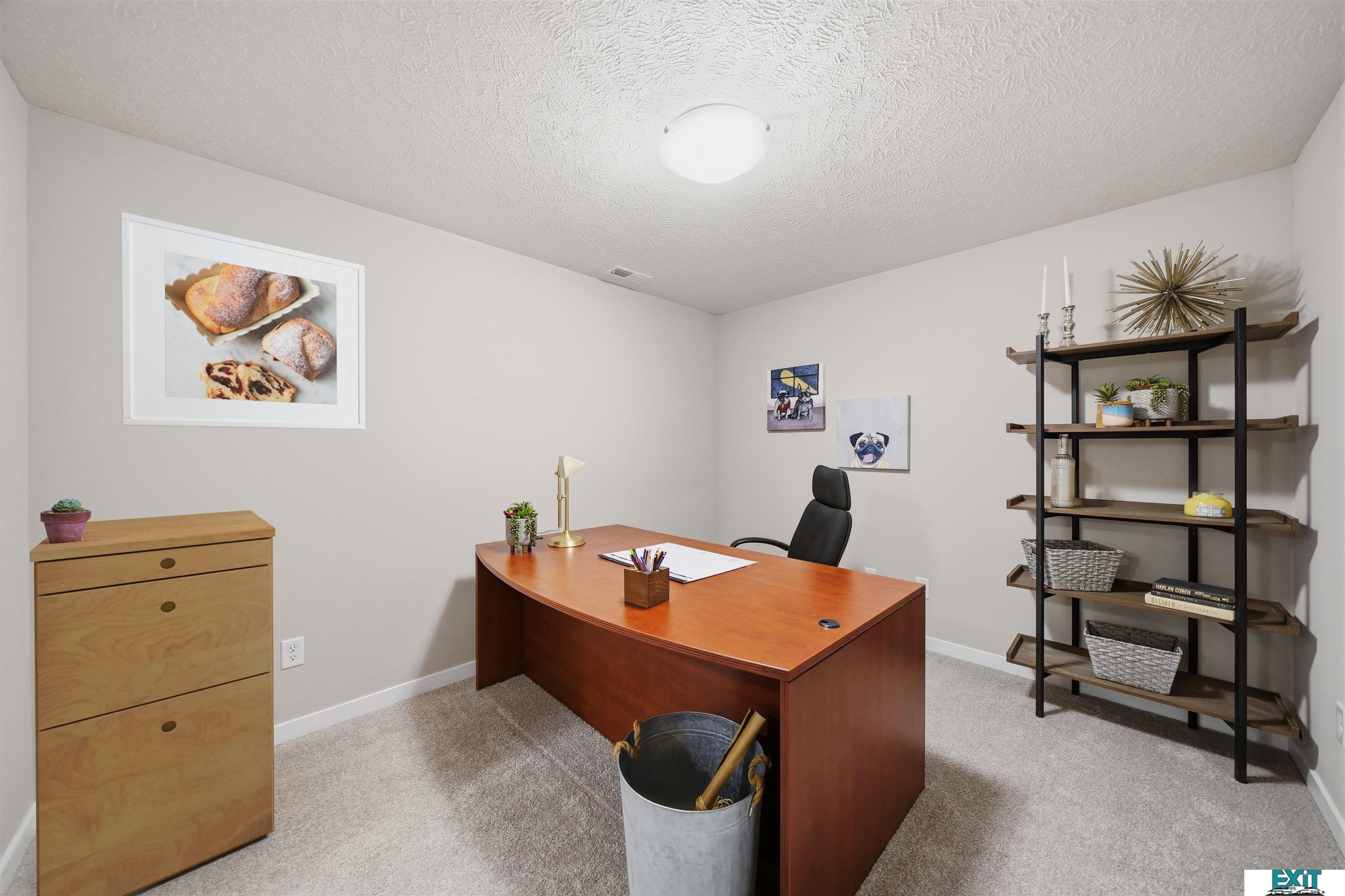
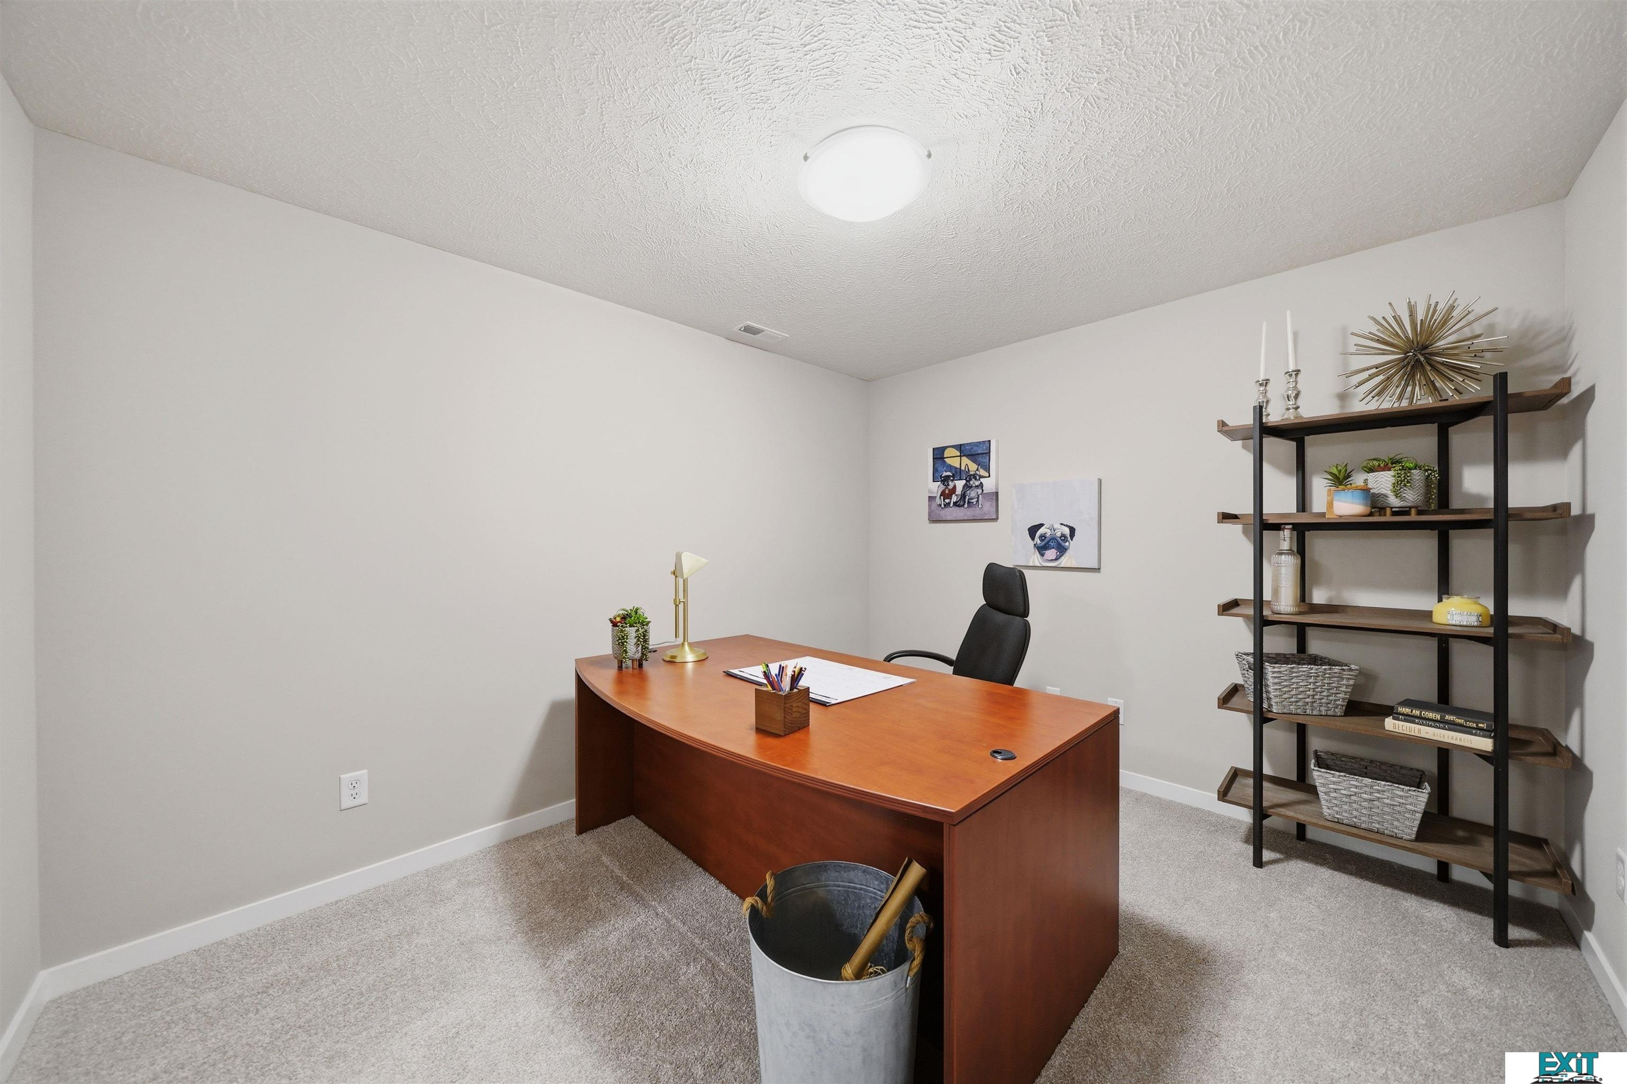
- potted succulent [40,498,92,544]
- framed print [120,211,366,430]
- filing cabinet [29,509,276,896]
